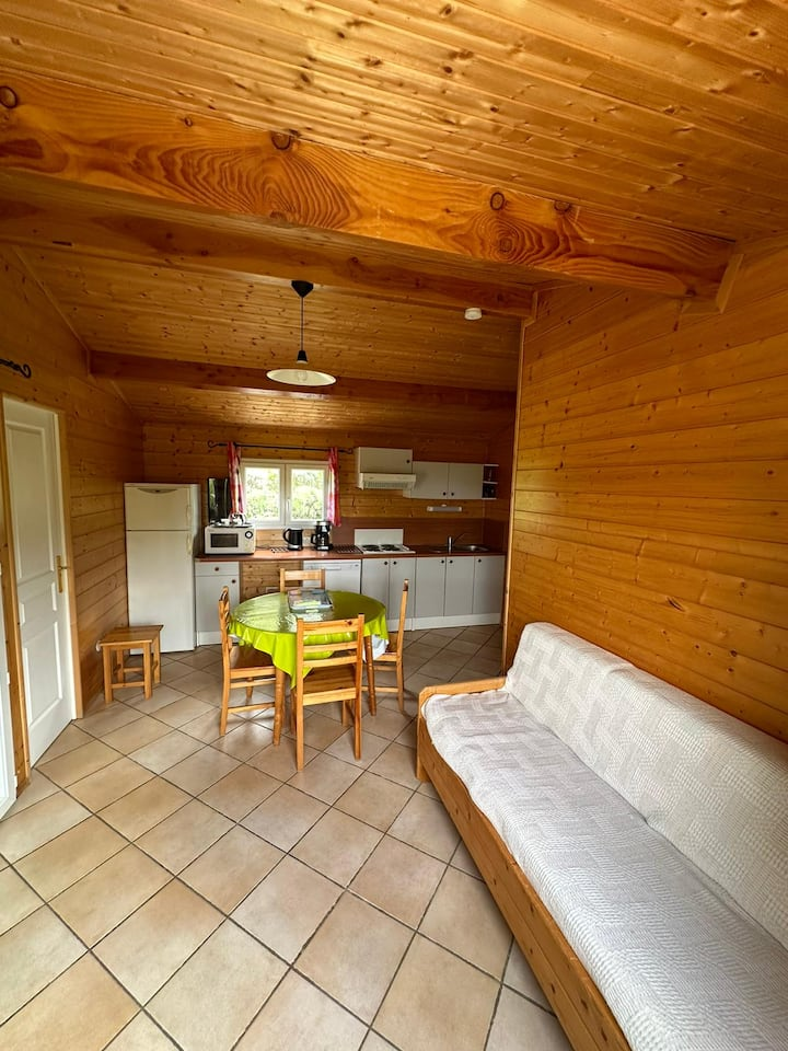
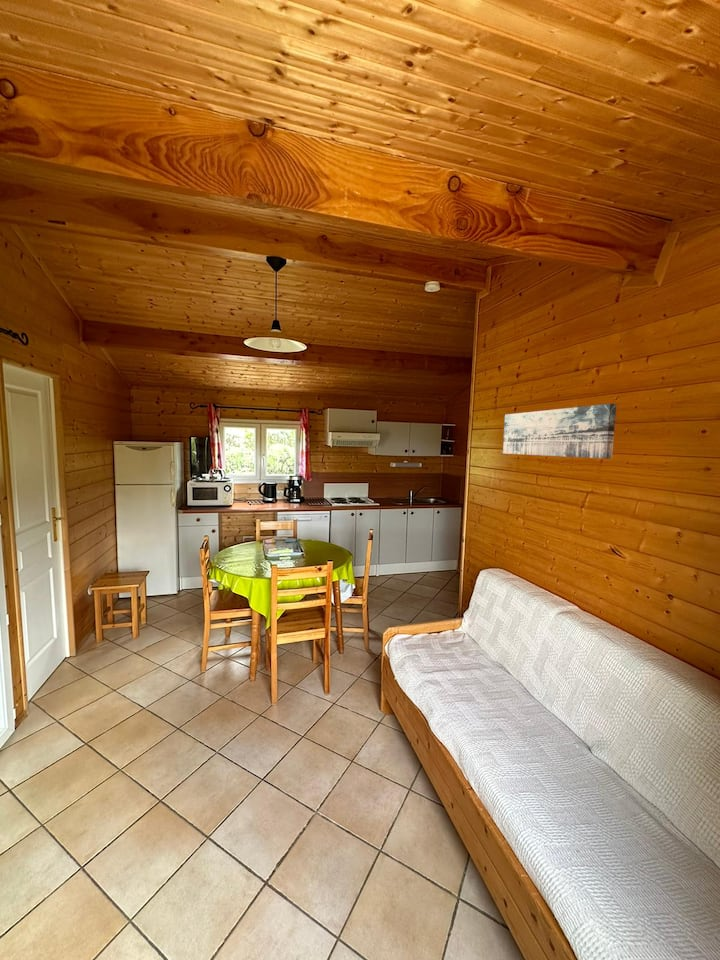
+ wall art [502,403,617,460]
